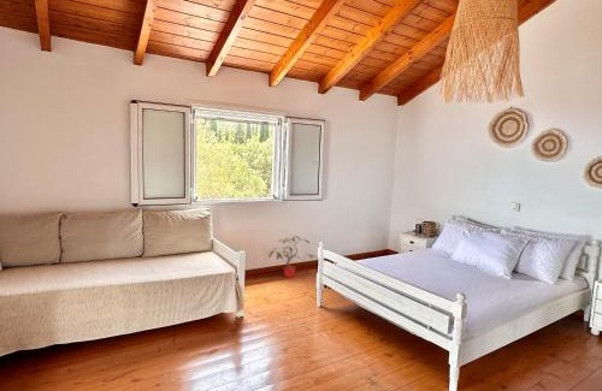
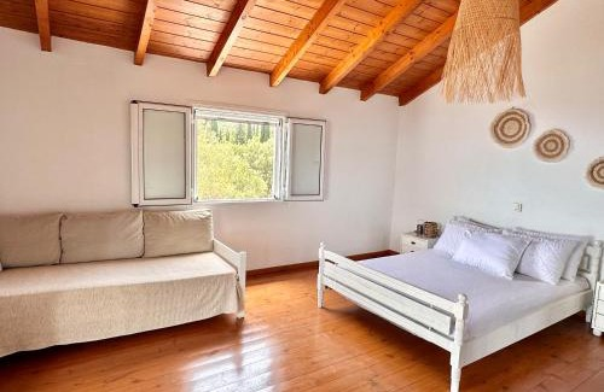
- potted plant [266,235,317,279]
